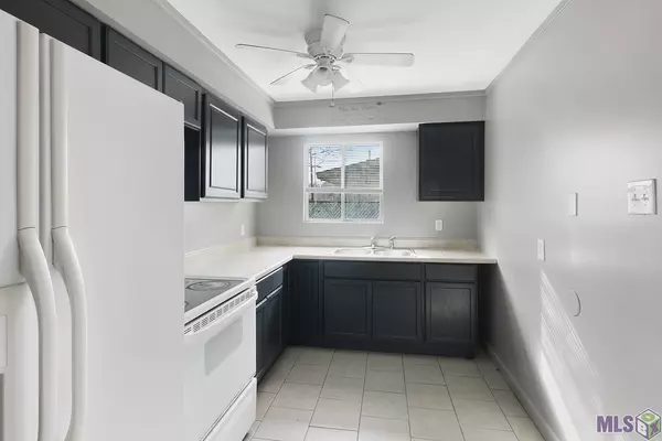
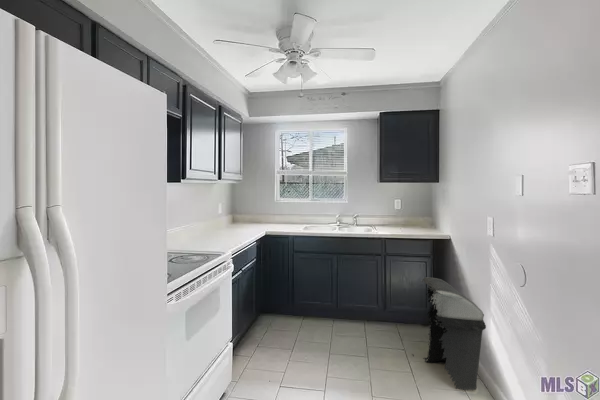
+ trash can [412,276,487,391]
